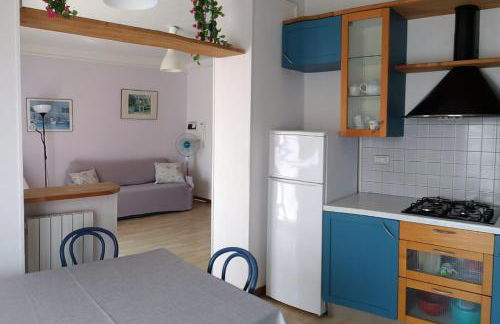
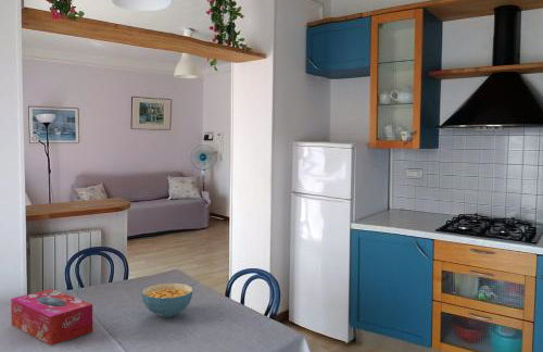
+ tissue box [10,288,93,347]
+ cereal bowl [141,282,193,318]
